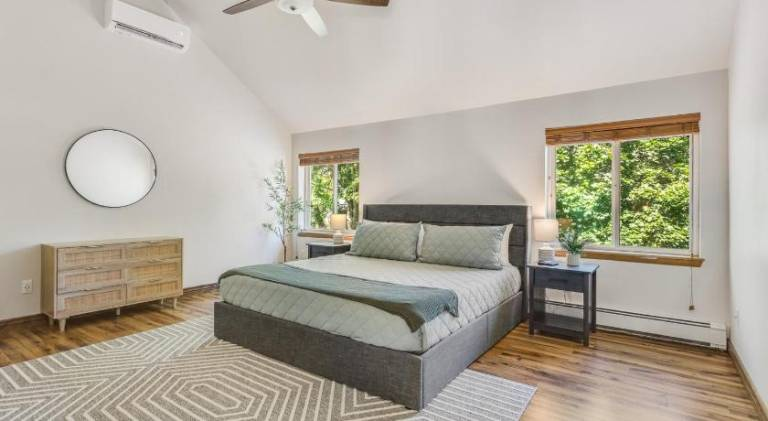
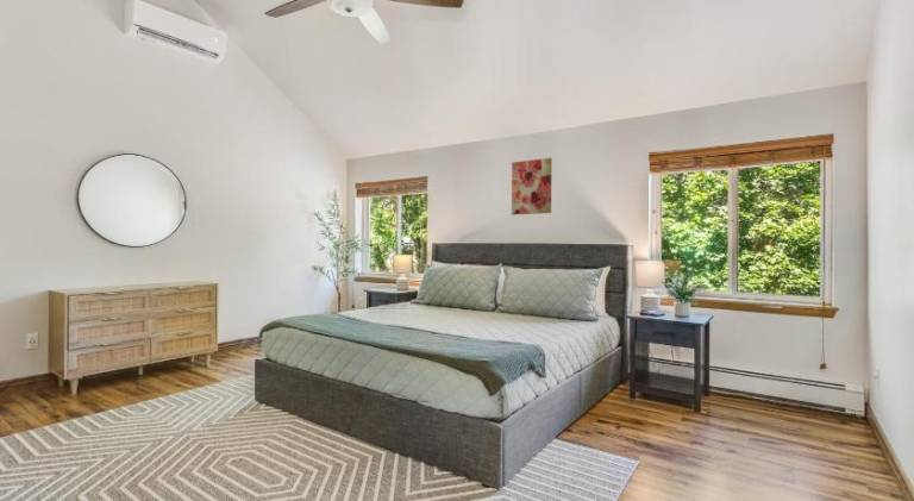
+ wall art [511,157,553,215]
